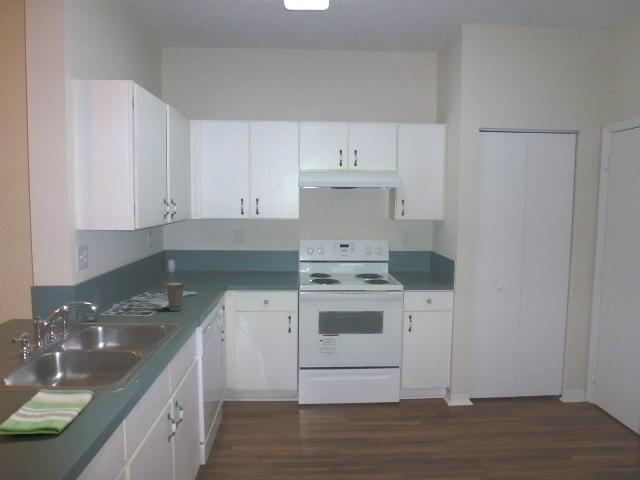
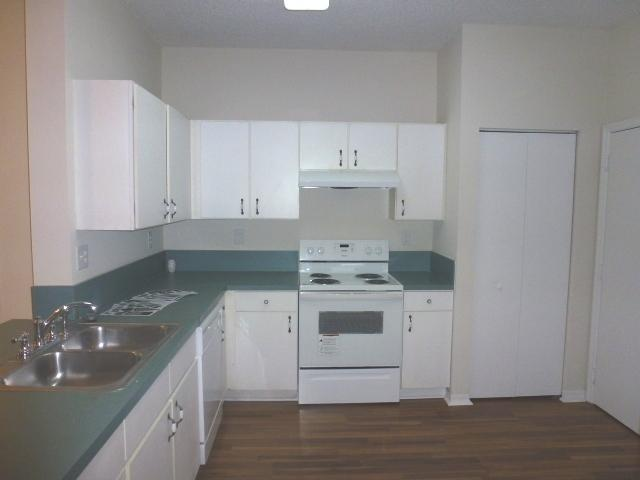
- cup [164,281,186,312]
- dish towel [0,388,95,435]
